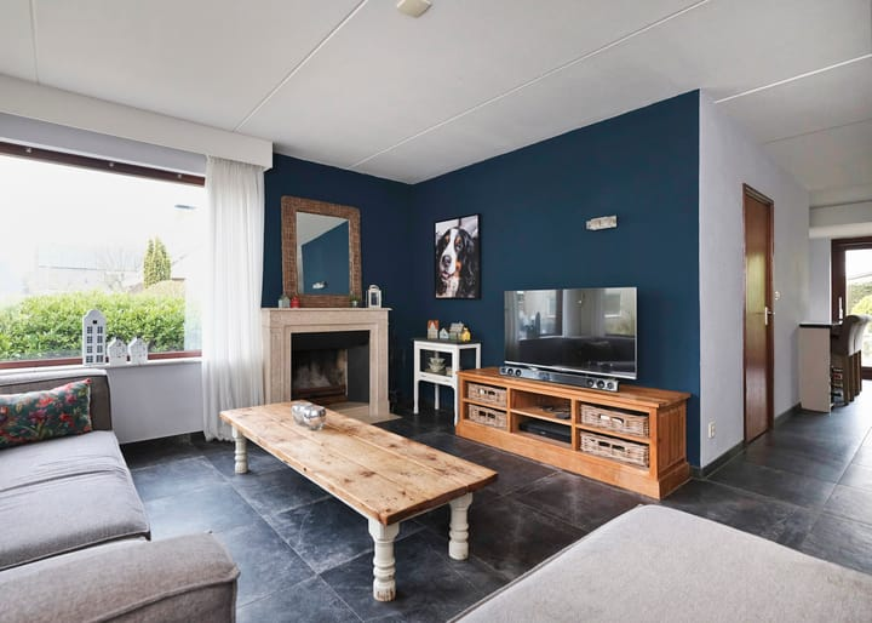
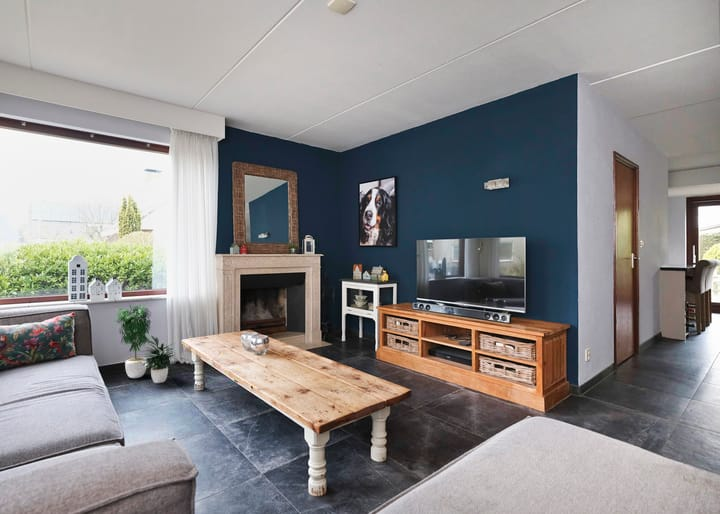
+ potted plant [114,301,176,384]
